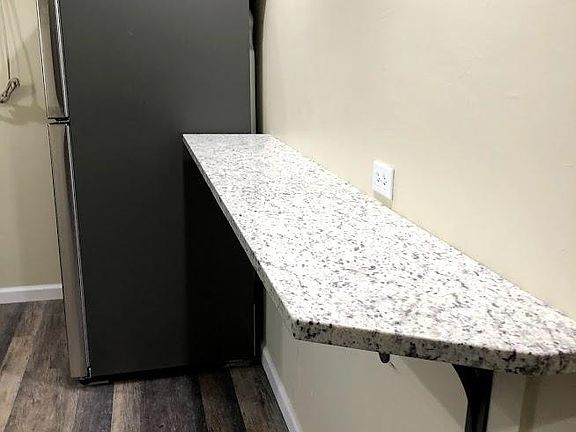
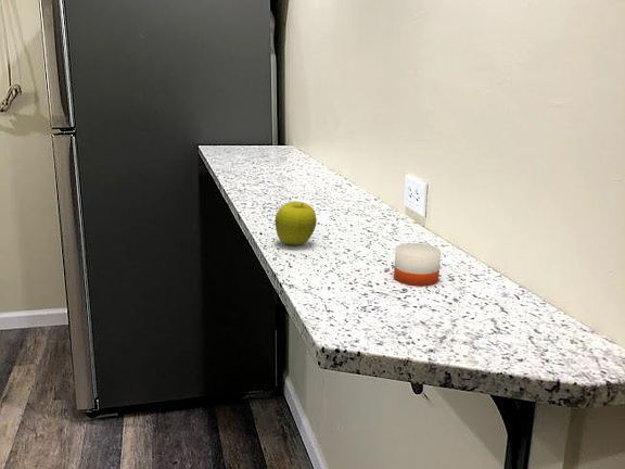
+ candle [393,223,442,287]
+ fruit [275,200,317,246]
